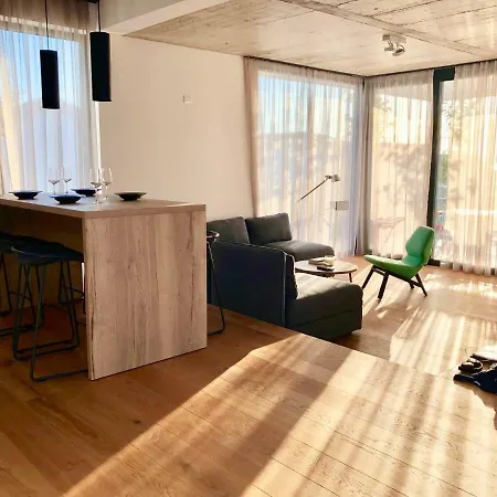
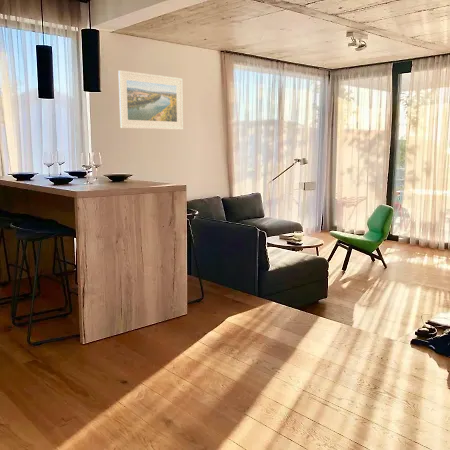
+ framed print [117,69,184,131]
